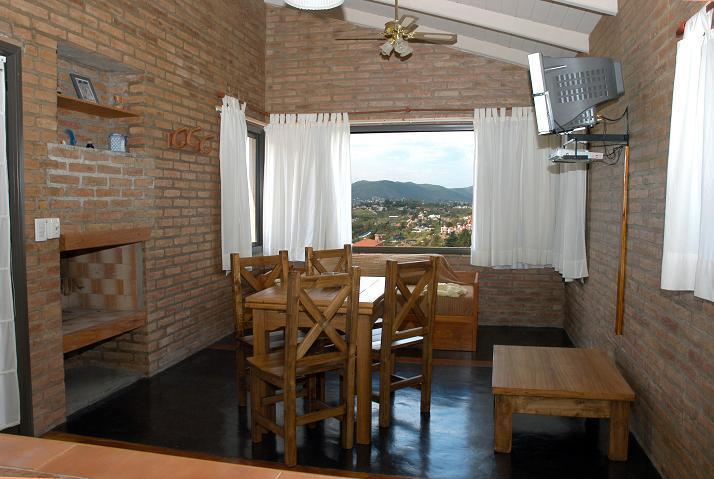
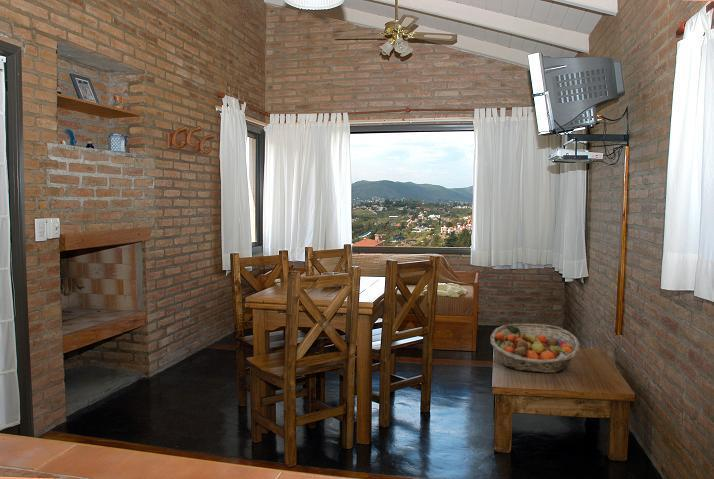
+ fruit basket [490,323,581,374]
